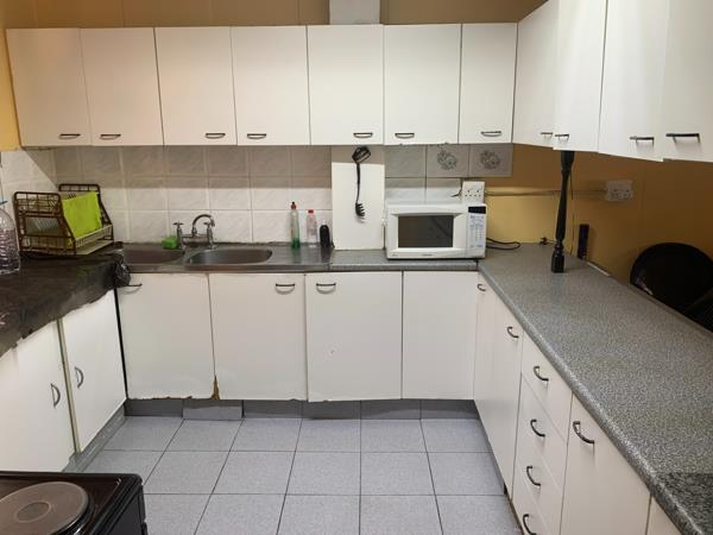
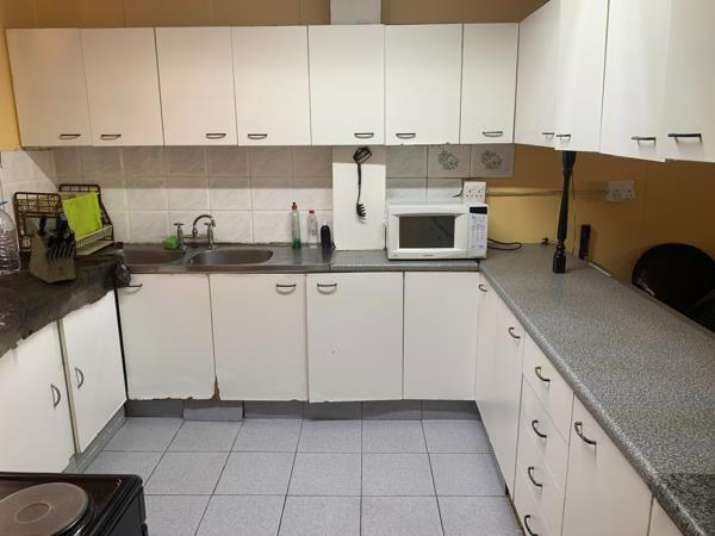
+ knife block [27,207,77,283]
